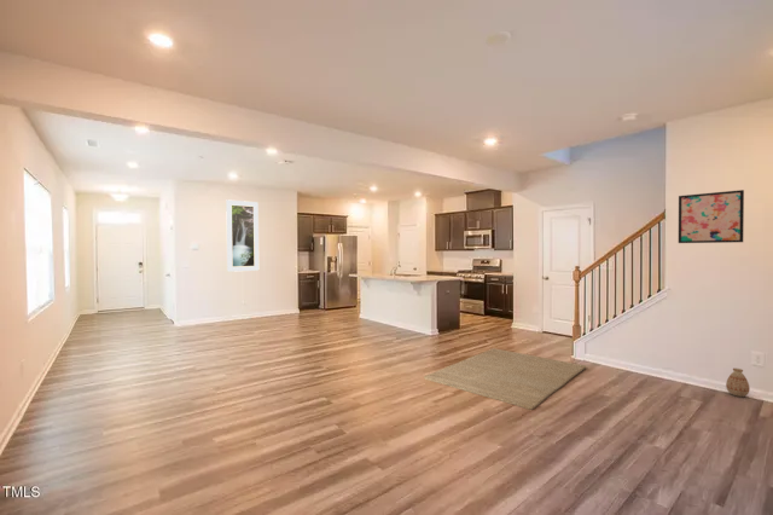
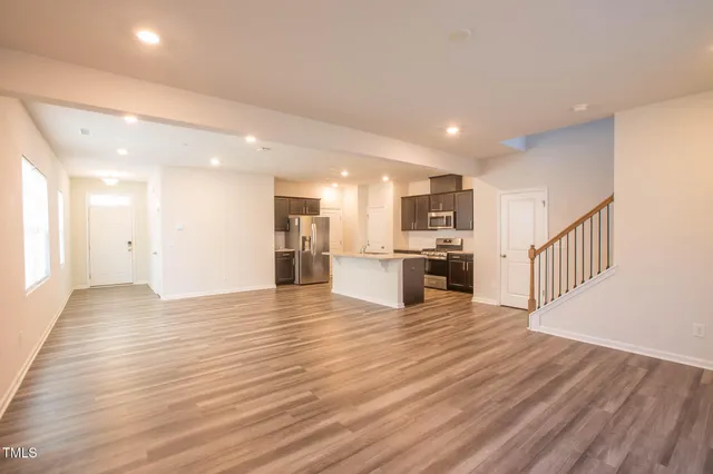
- wall art [678,189,745,244]
- rug [423,347,587,411]
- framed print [225,198,260,273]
- vase [725,368,751,398]
